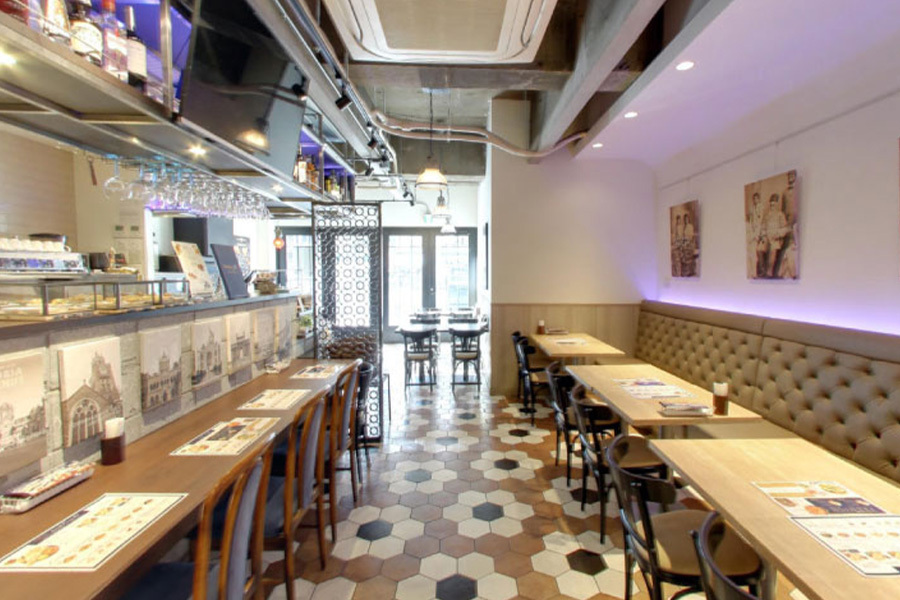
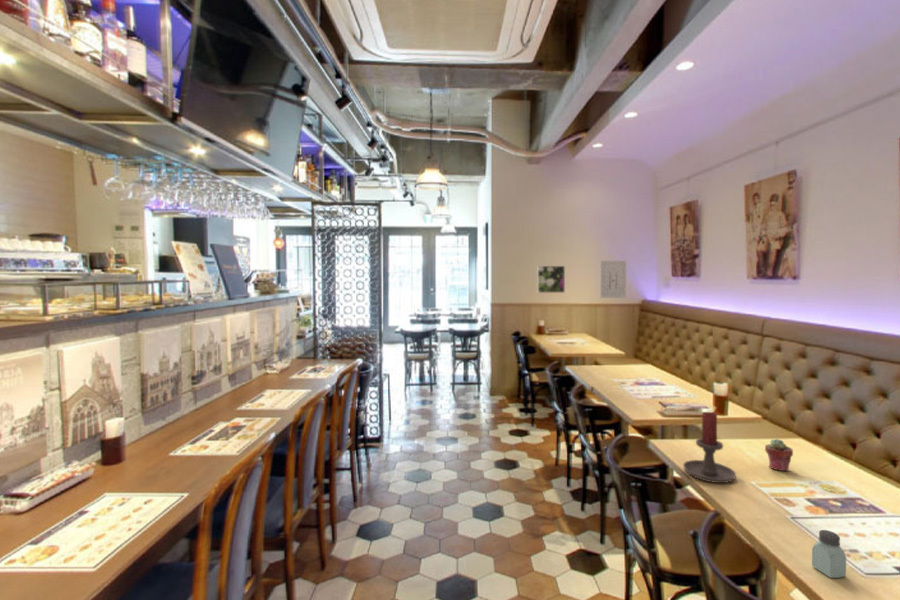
+ wall art [599,260,627,299]
+ saltshaker [811,529,847,579]
+ potted succulent [764,438,794,472]
+ candle holder [682,411,737,484]
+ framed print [536,265,566,294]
